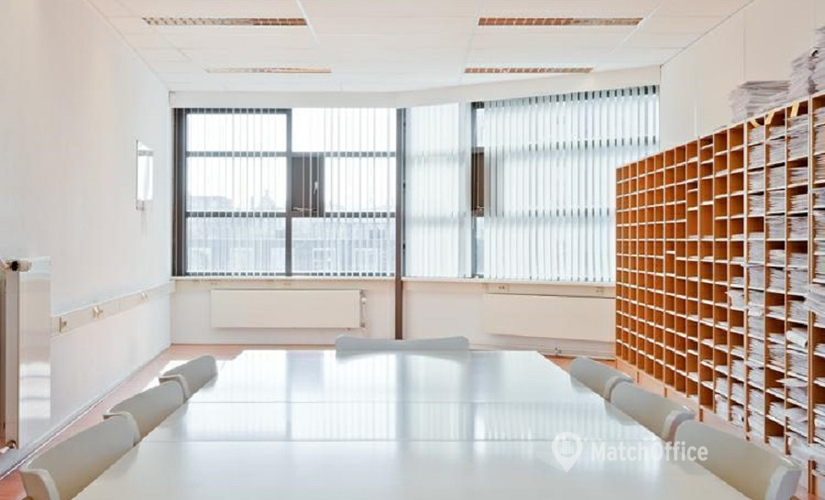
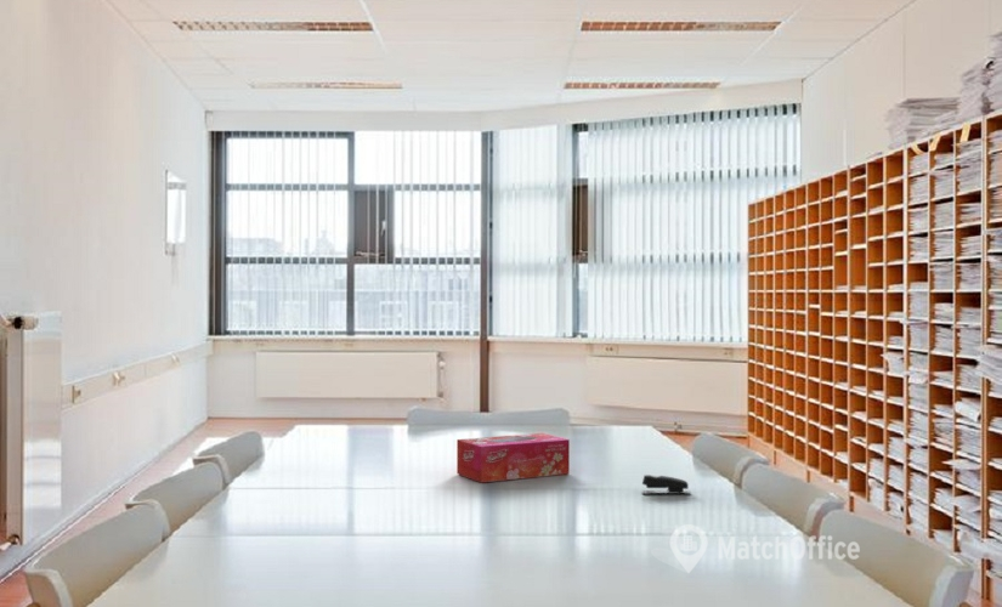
+ stapler [640,473,692,495]
+ tissue box [455,432,571,483]
